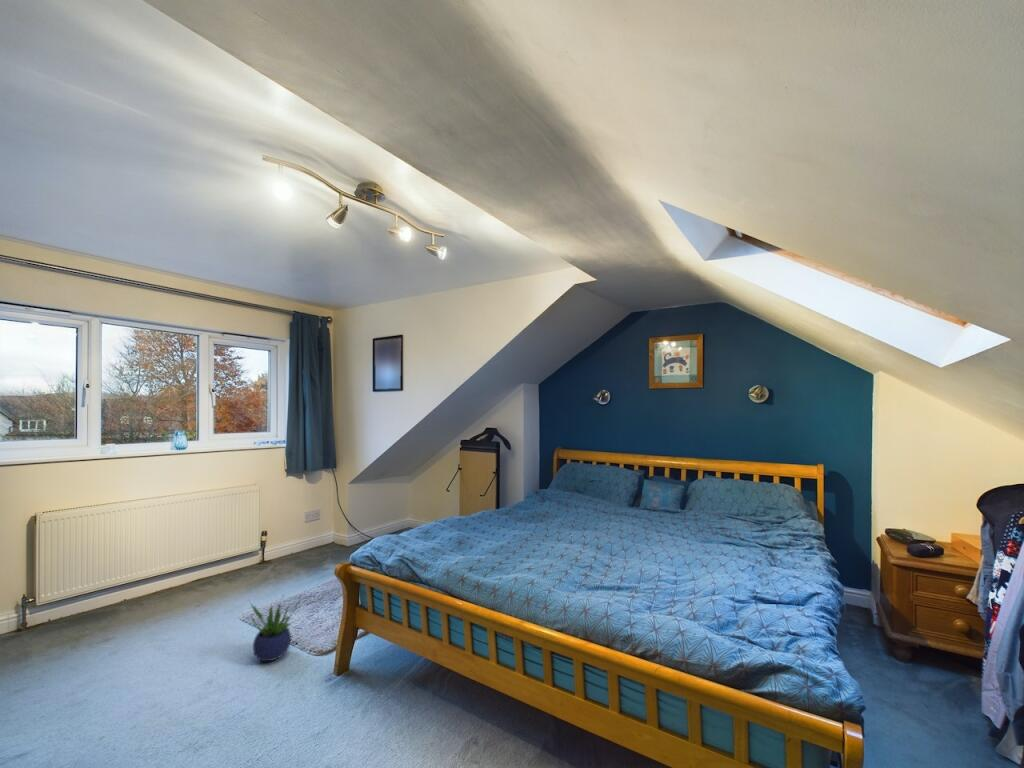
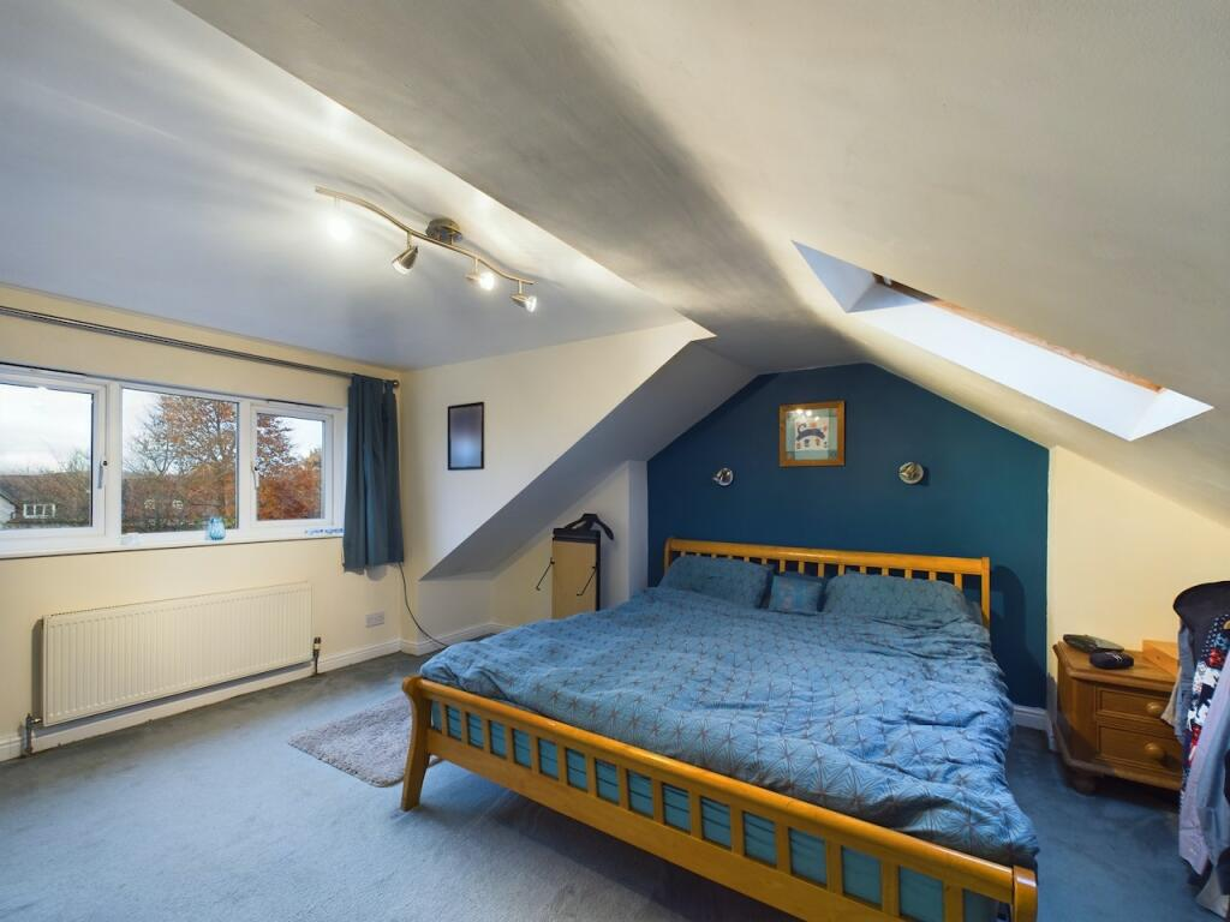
- potted plant [250,593,301,662]
